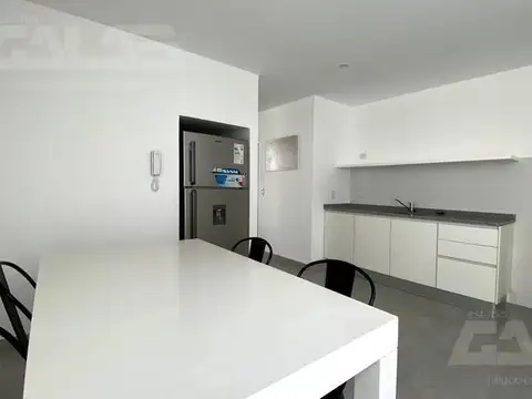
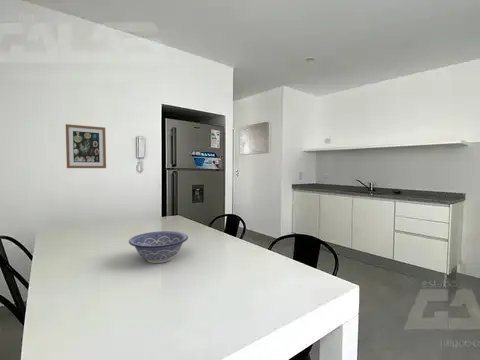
+ wall art [65,123,107,169]
+ decorative bowl [128,230,189,264]
